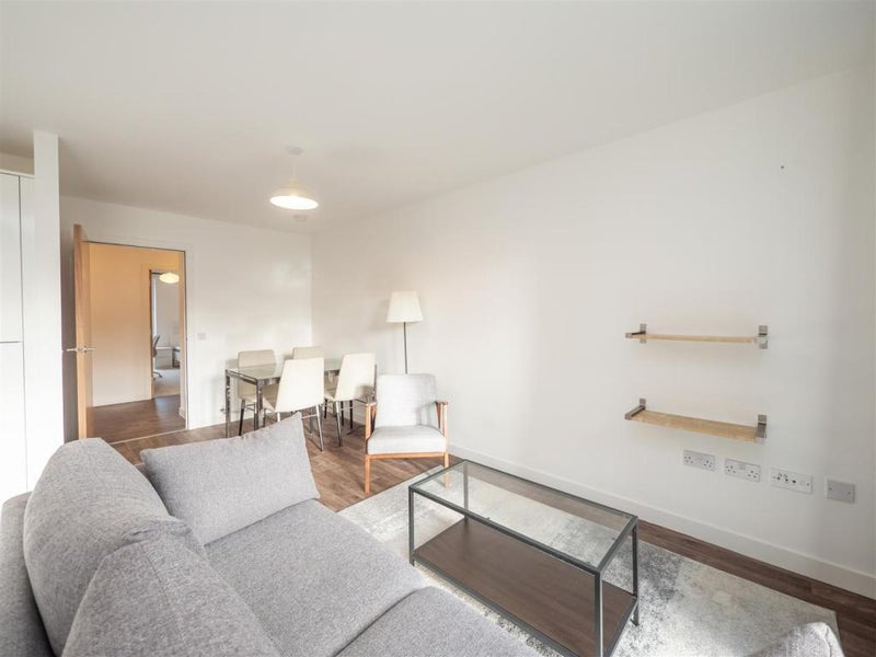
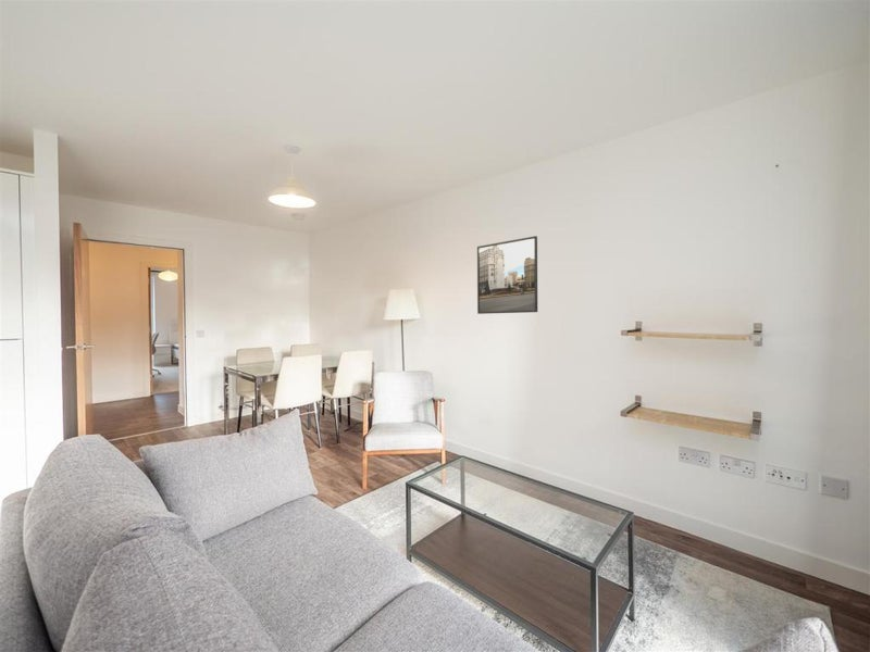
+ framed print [476,235,538,315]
